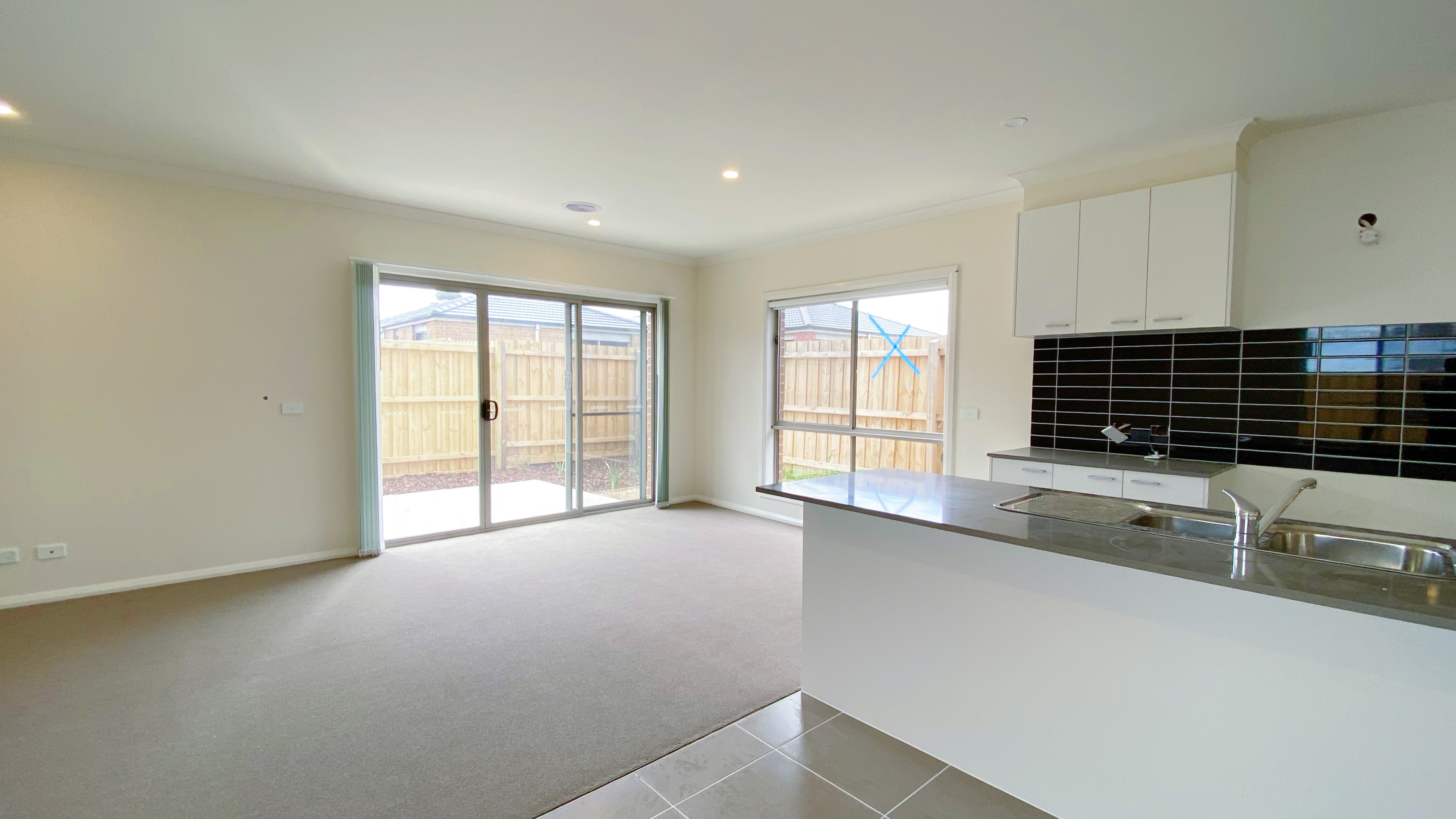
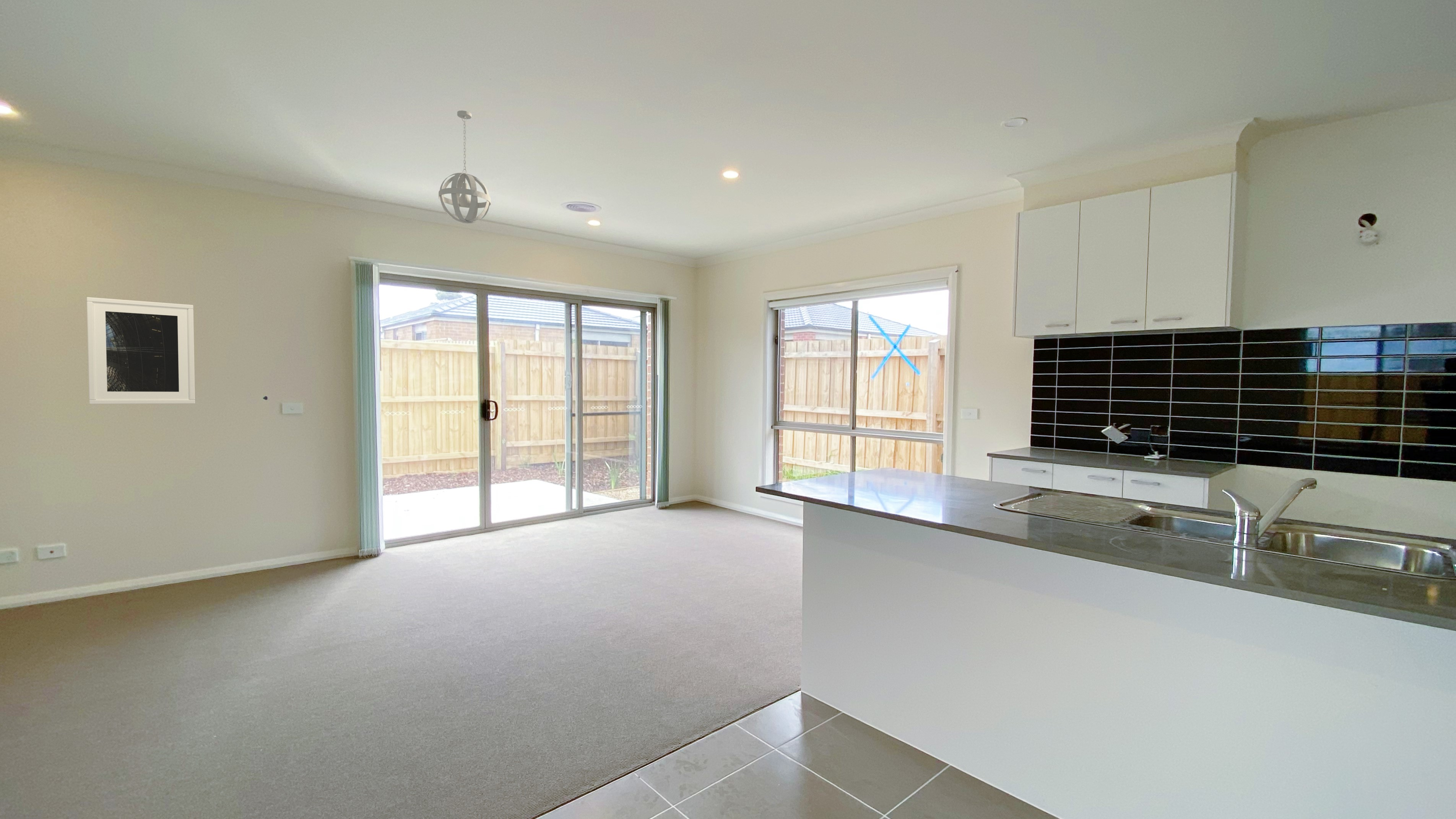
+ pendant light [438,110,491,224]
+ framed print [86,297,195,405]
